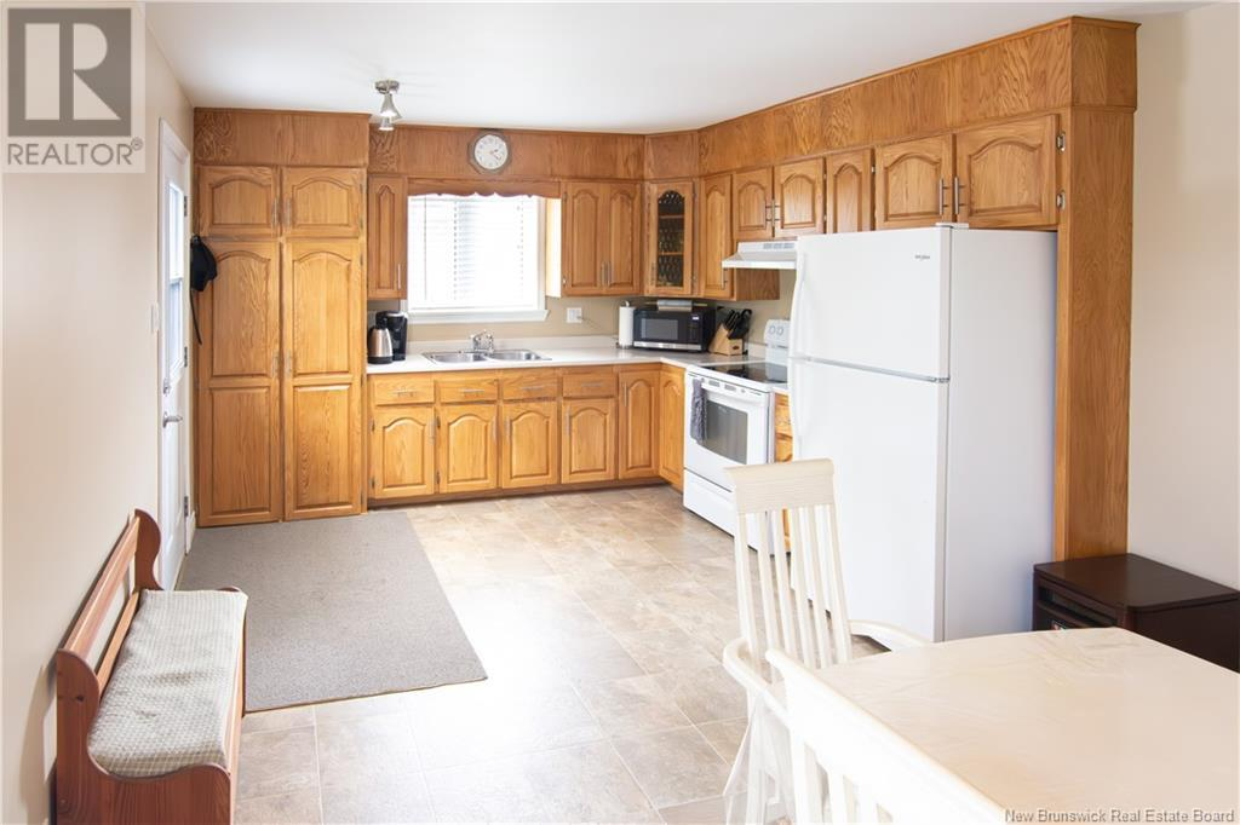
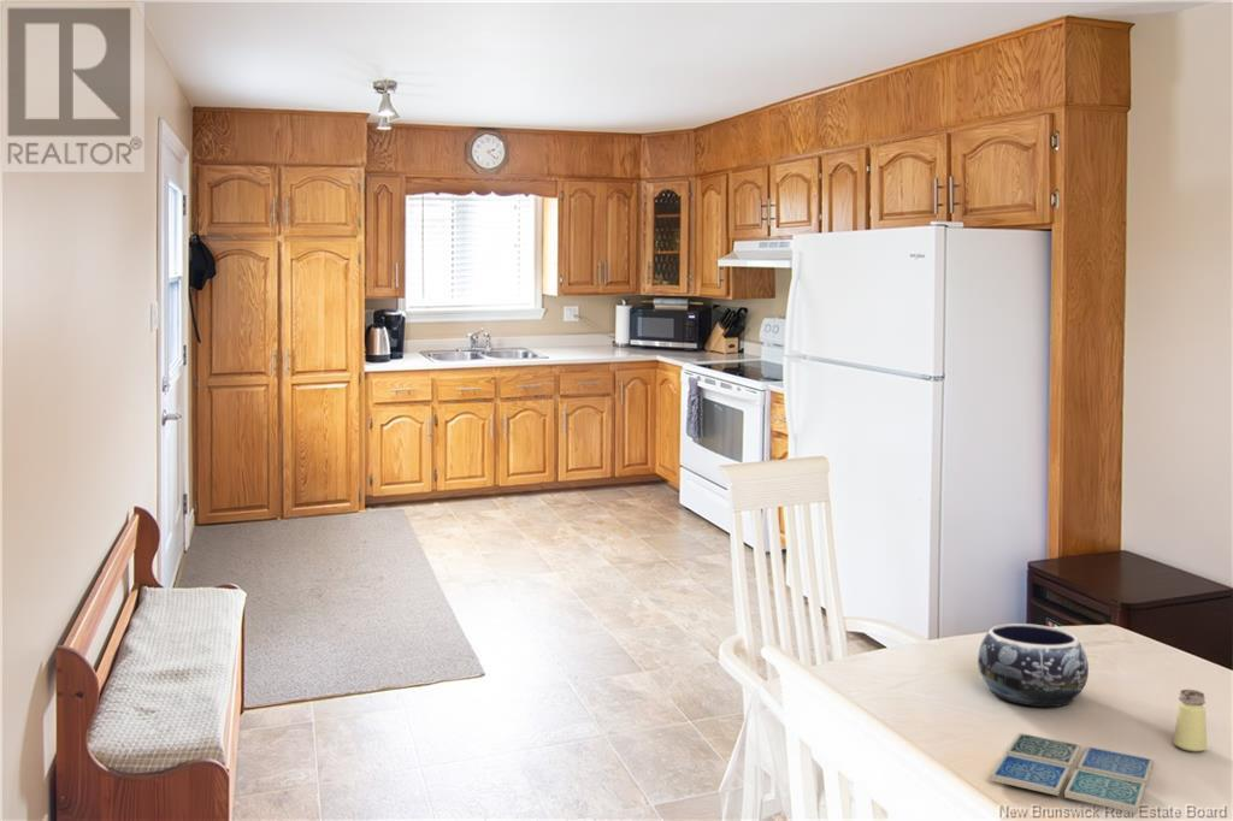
+ drink coaster [990,732,1155,815]
+ saltshaker [1173,689,1209,752]
+ decorative bowl [977,622,1090,708]
